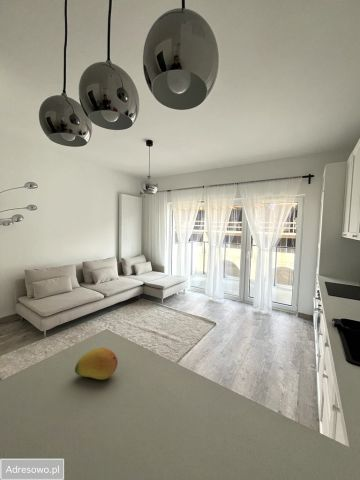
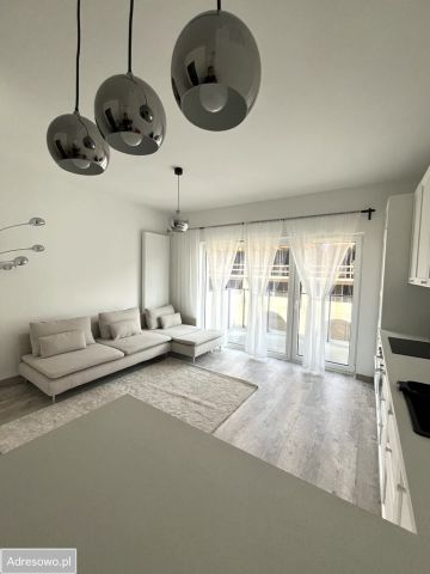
- fruit [74,347,119,381]
